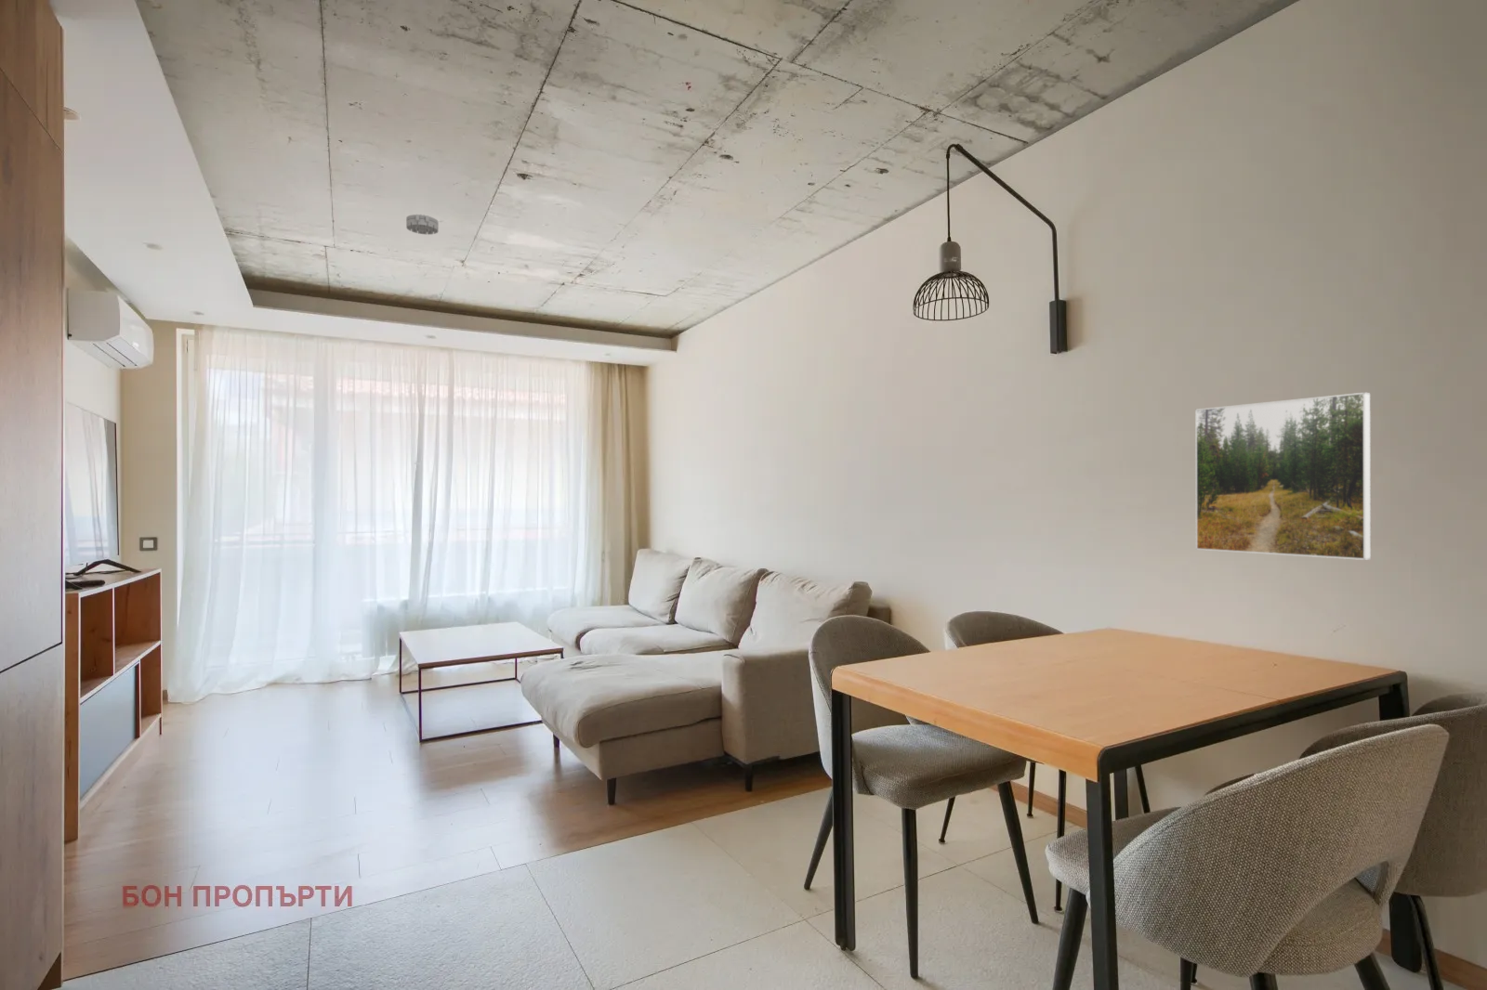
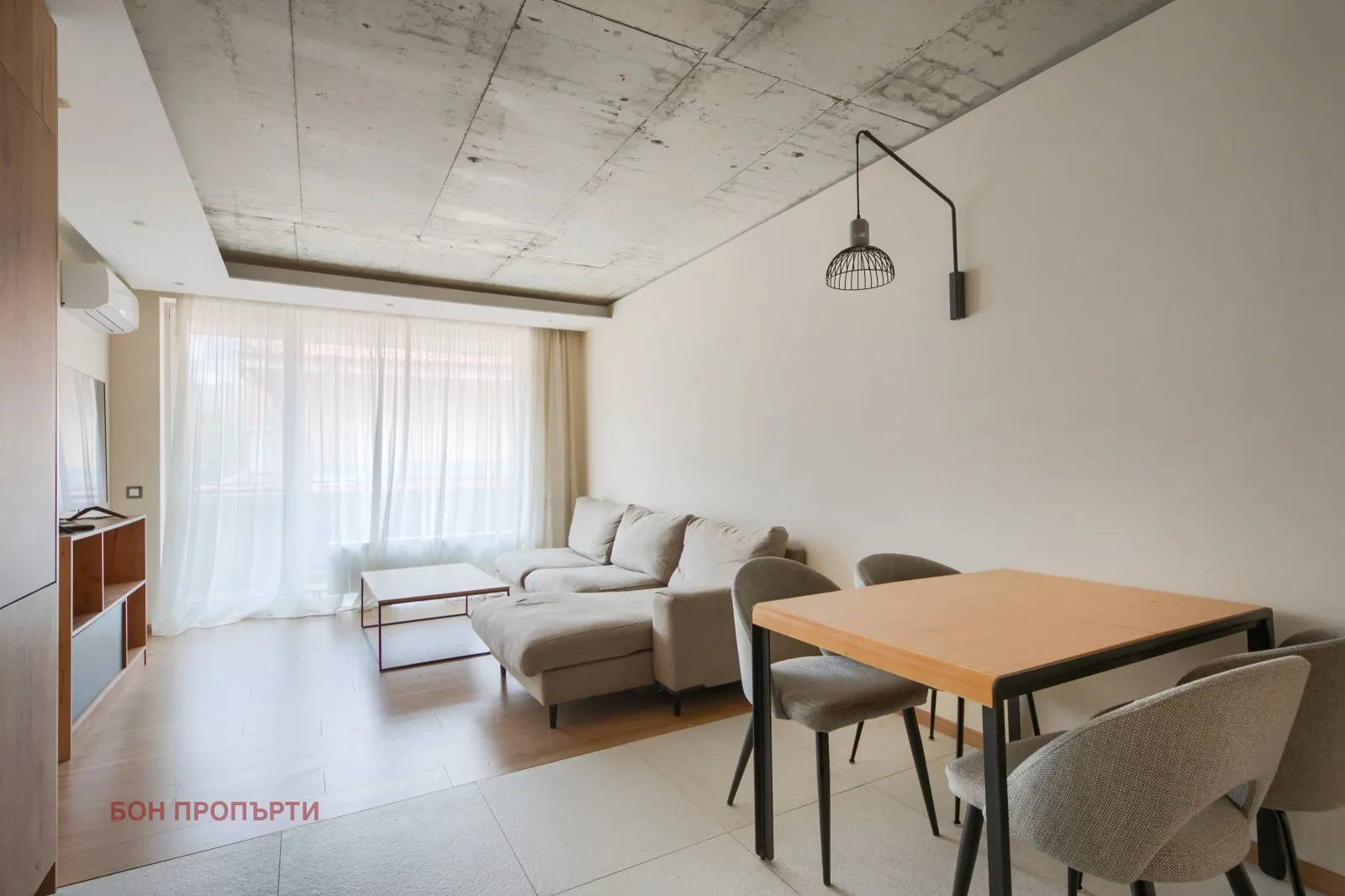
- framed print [1194,391,1372,561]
- smoke detector [406,213,440,235]
